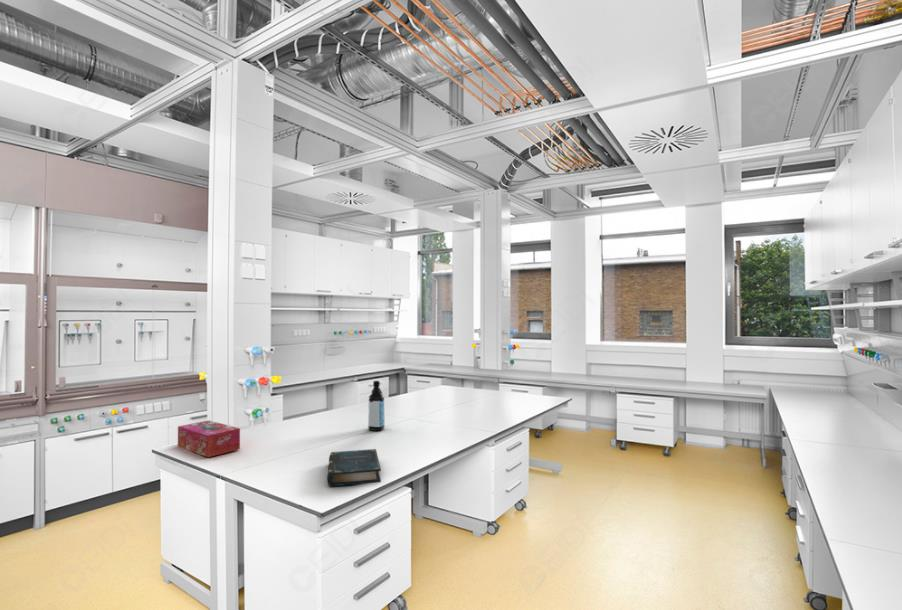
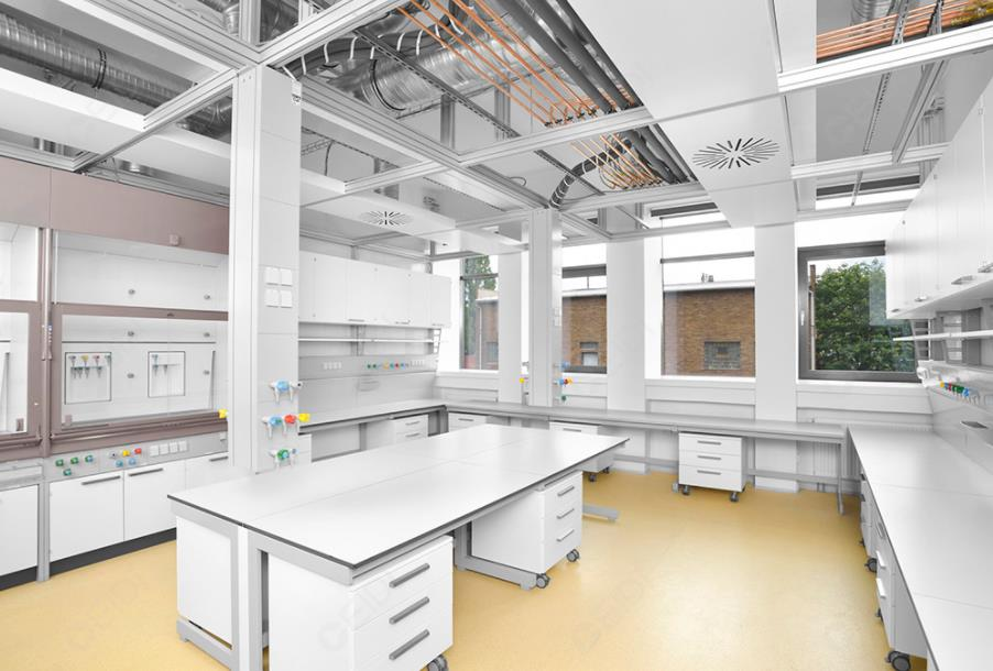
- water bottle [367,380,386,432]
- tissue box [177,419,241,458]
- book [326,448,382,488]
